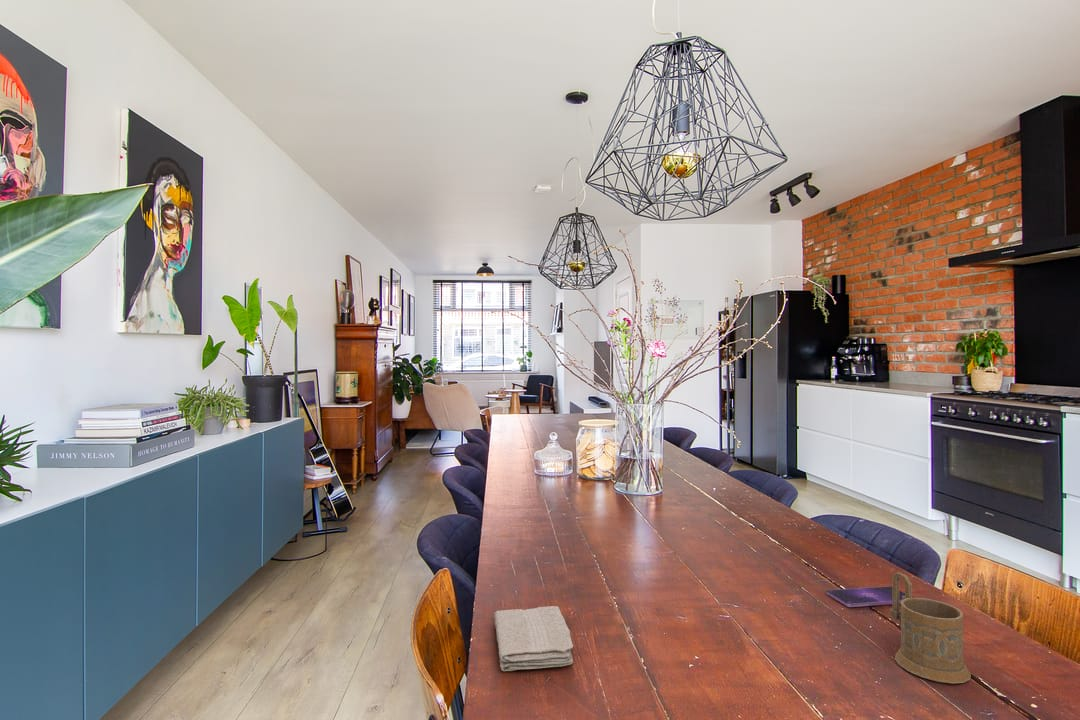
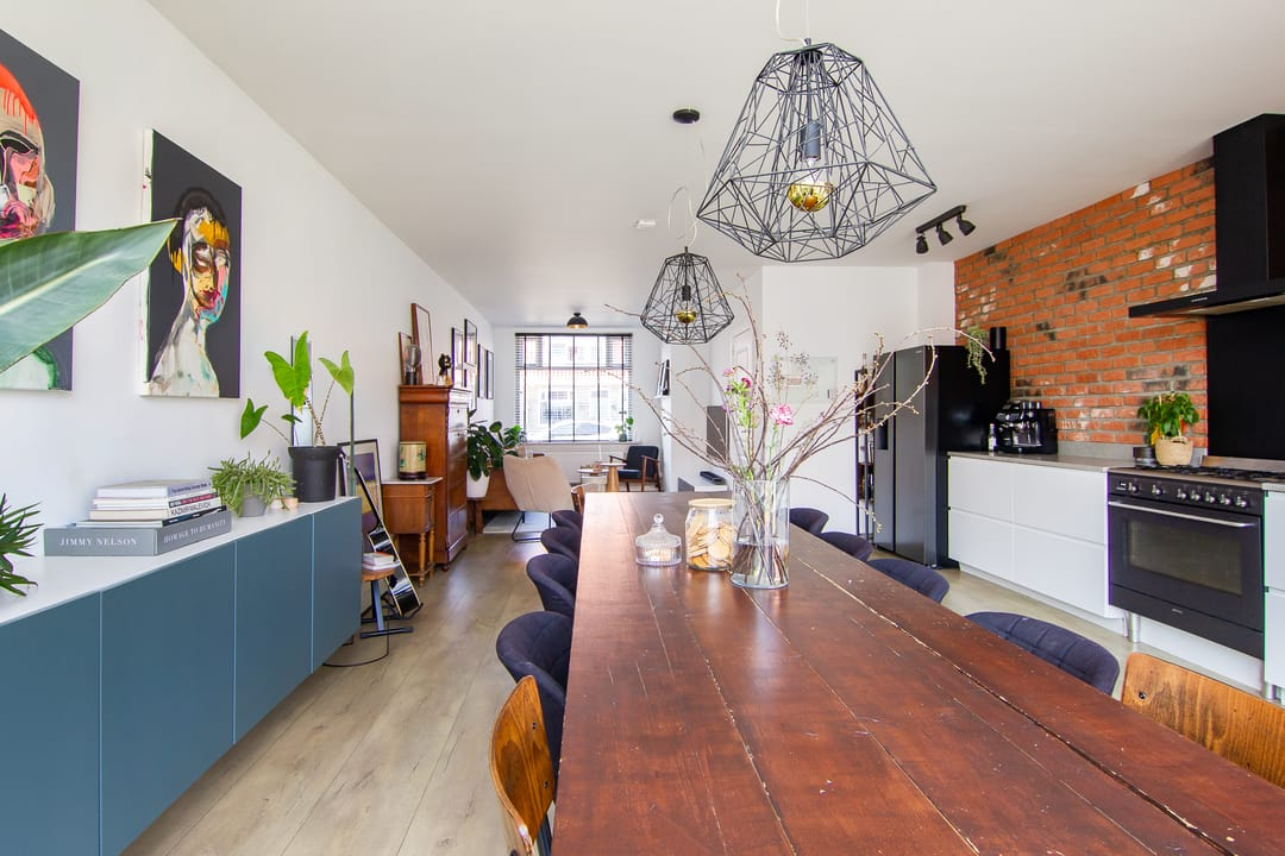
- smartphone [826,585,915,608]
- washcloth [493,605,574,672]
- mug [889,571,972,685]
